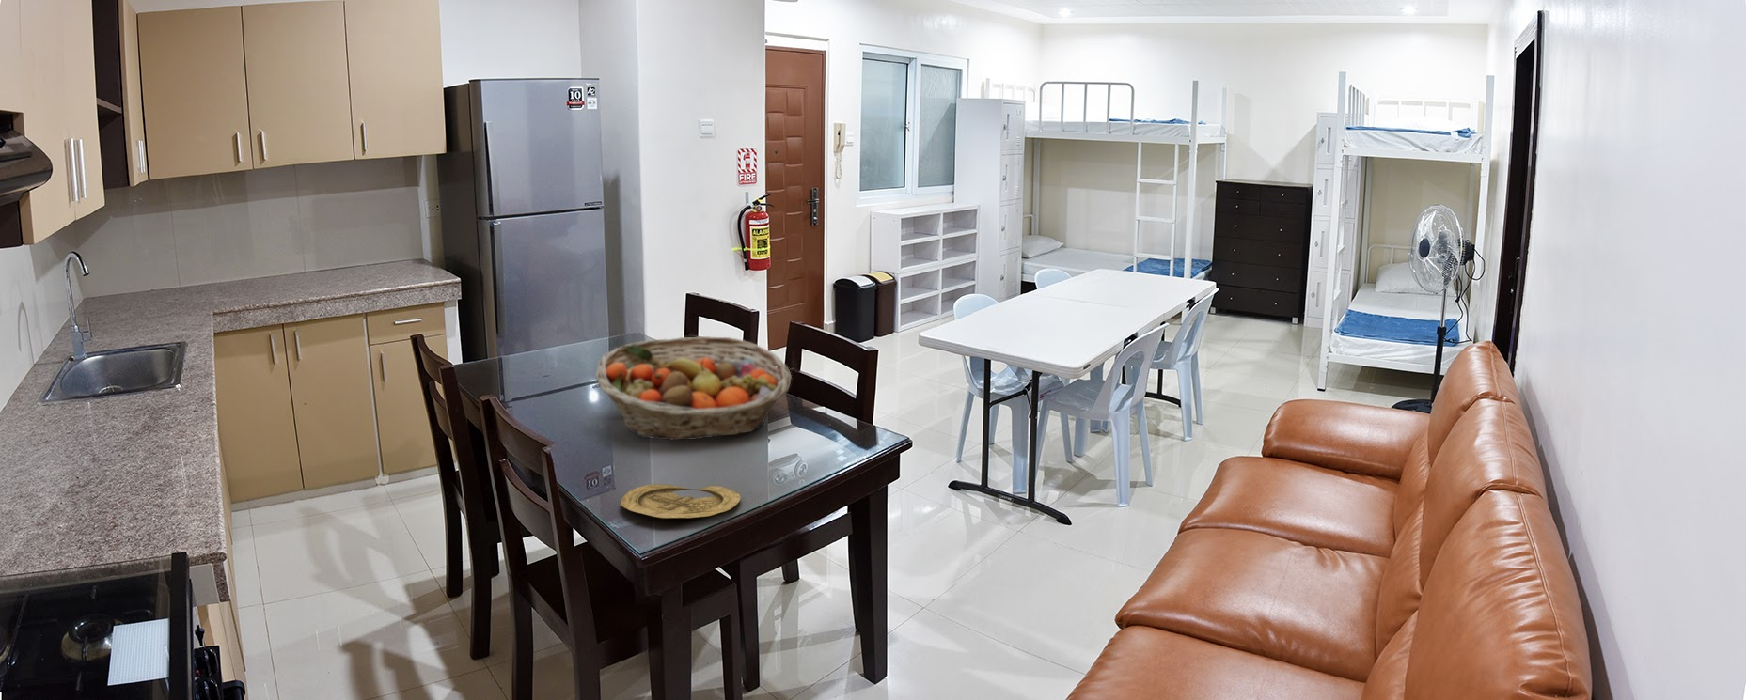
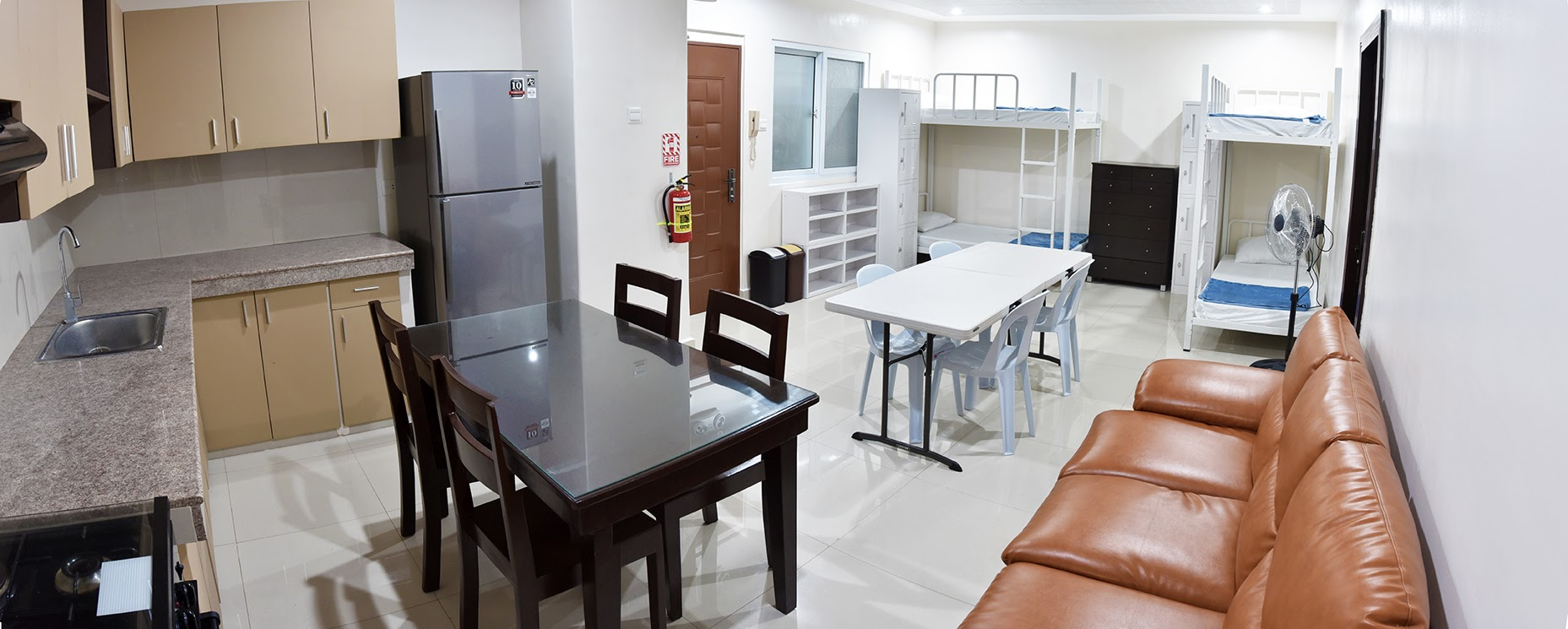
- plate [619,483,740,519]
- fruit basket [595,335,793,441]
